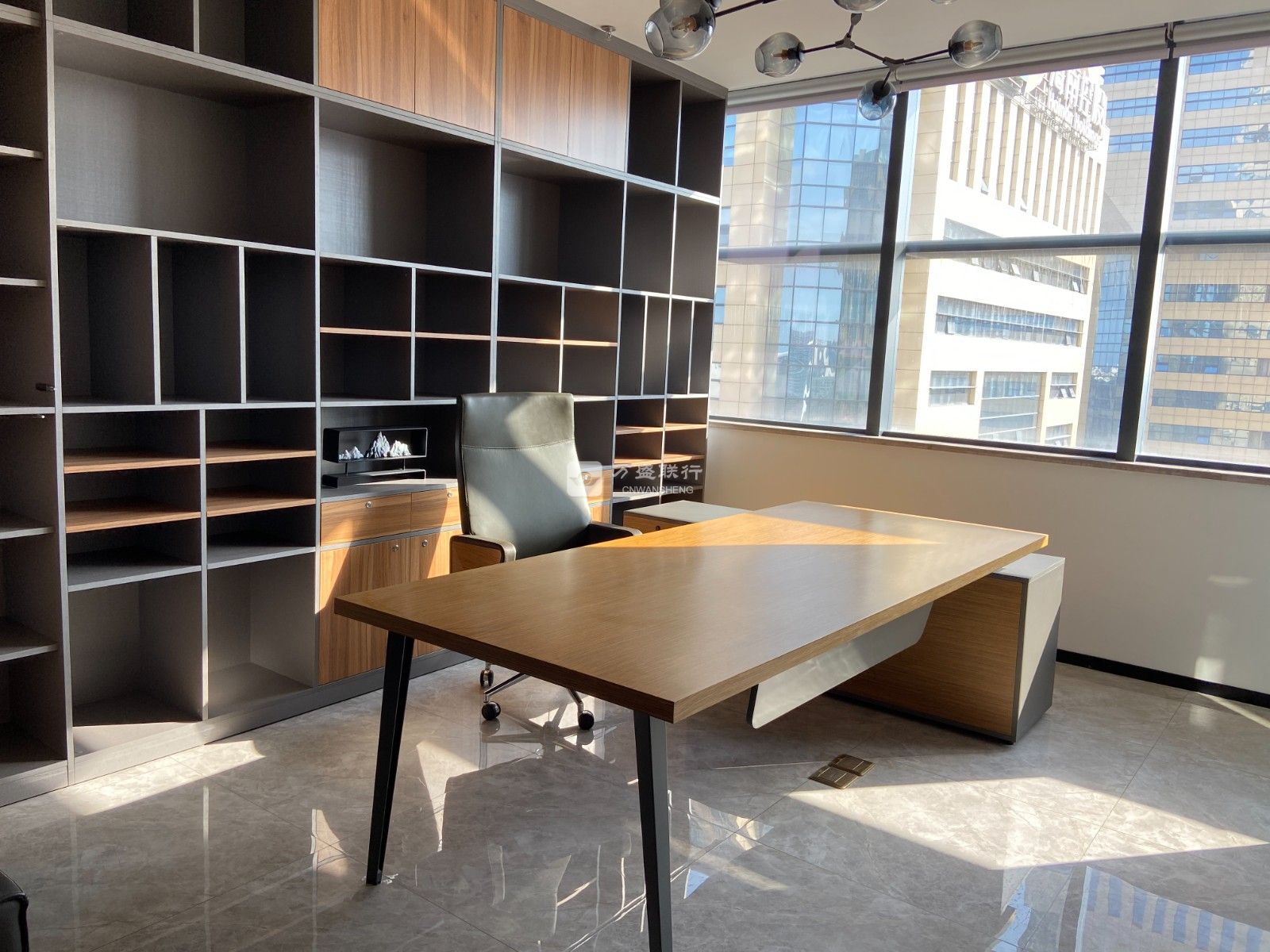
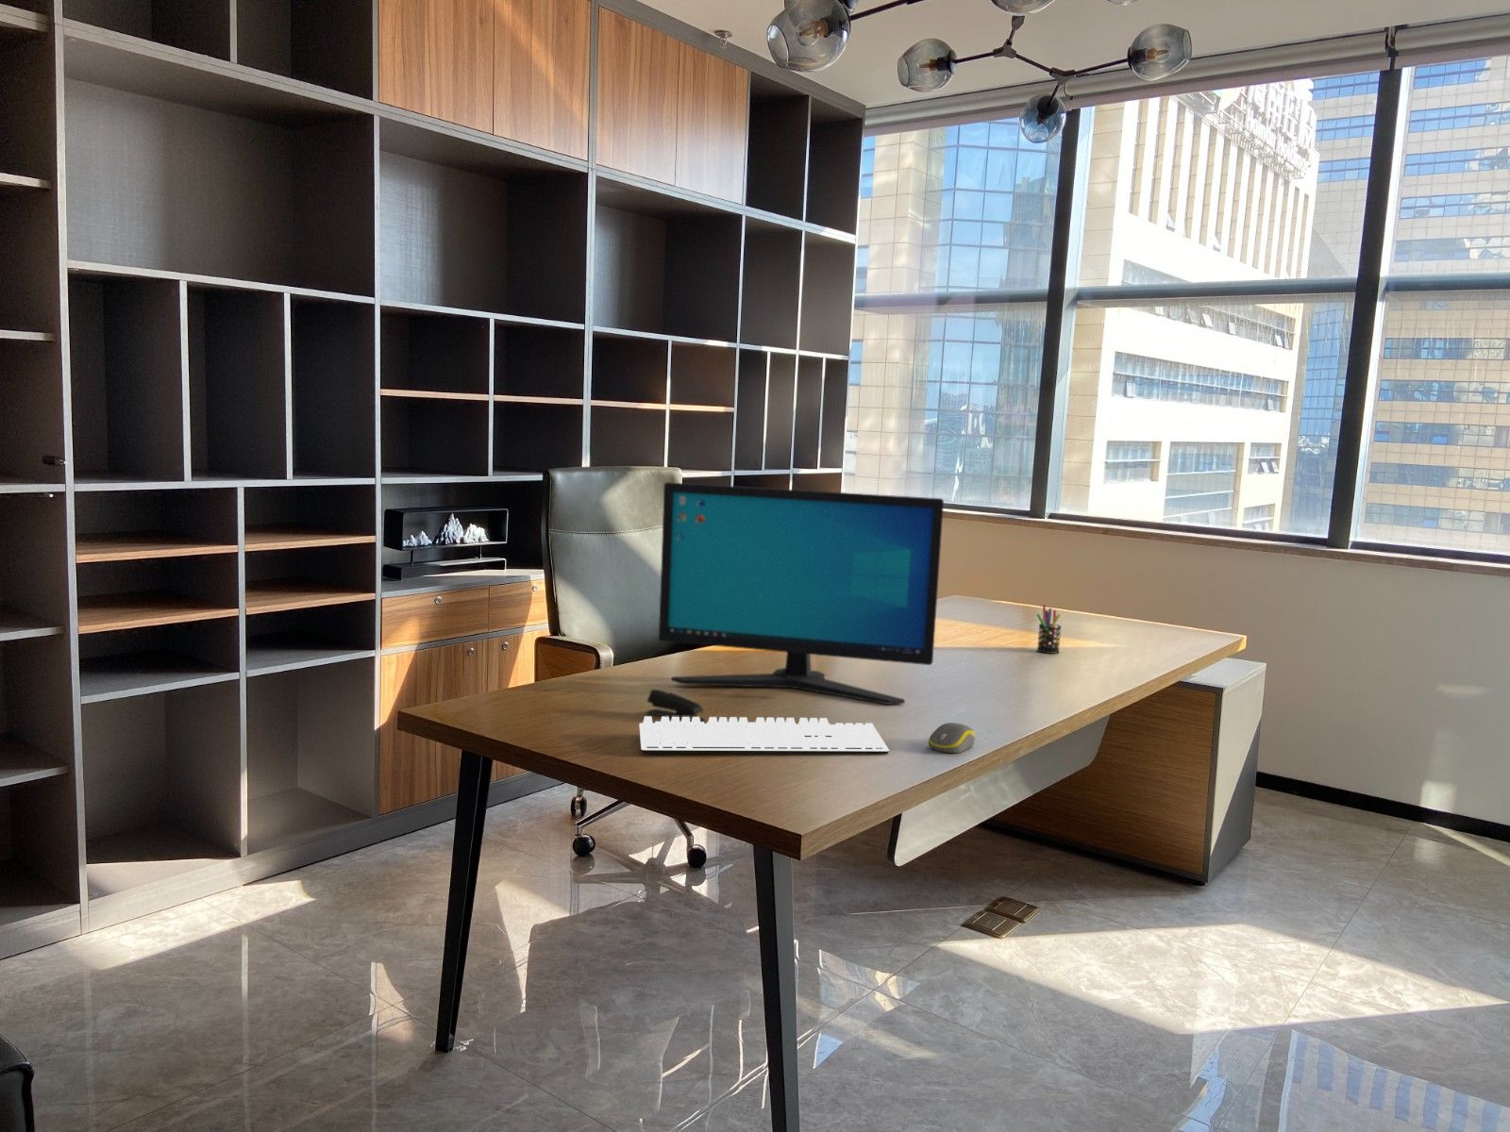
+ computer mouse [927,722,976,754]
+ pen holder [1037,604,1063,655]
+ stapler [646,687,706,722]
+ keyboard [638,715,891,755]
+ computer monitor [658,482,945,705]
